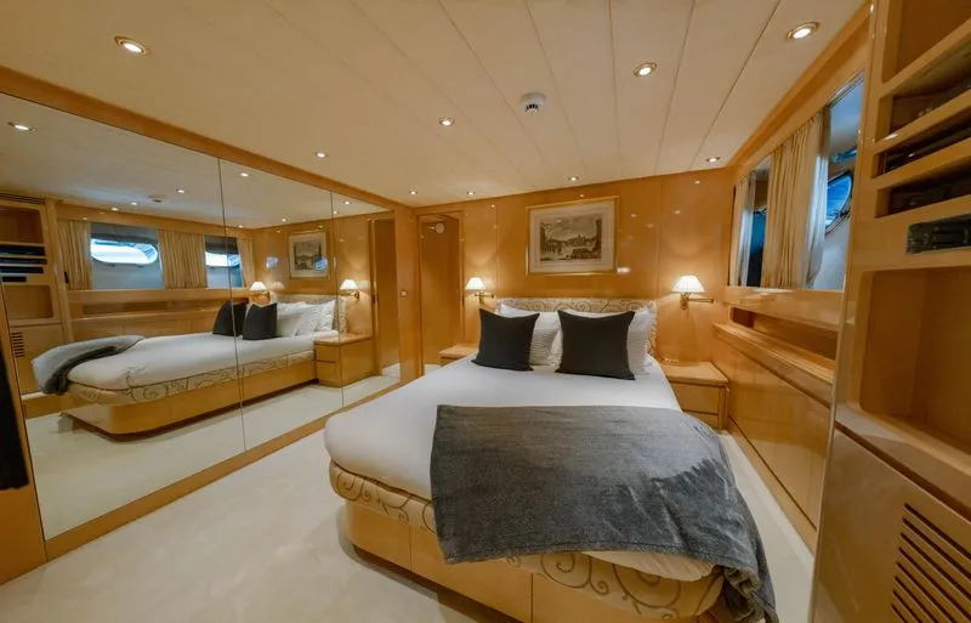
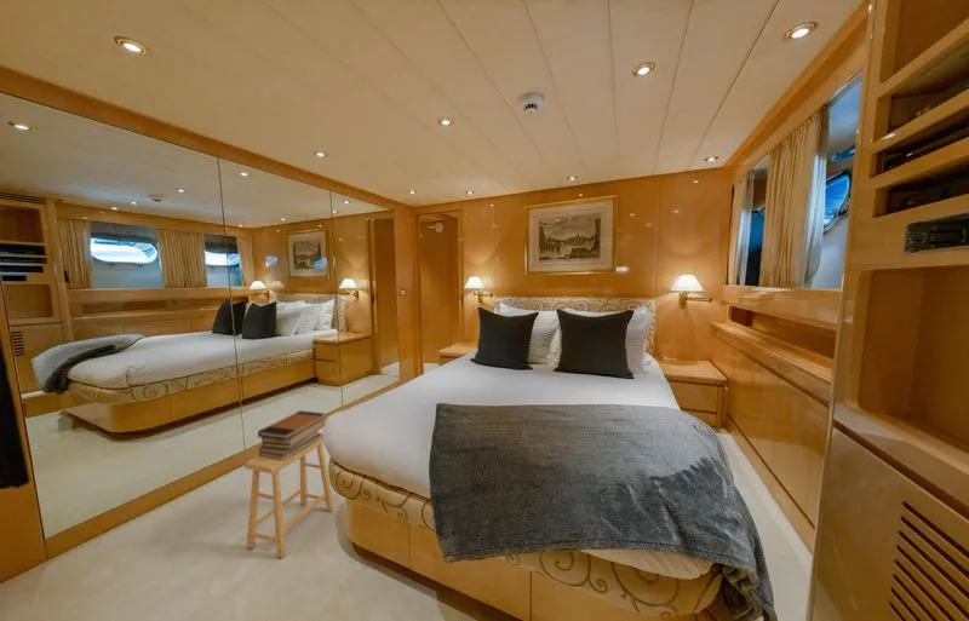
+ footstool [243,433,336,559]
+ book stack [257,409,326,461]
